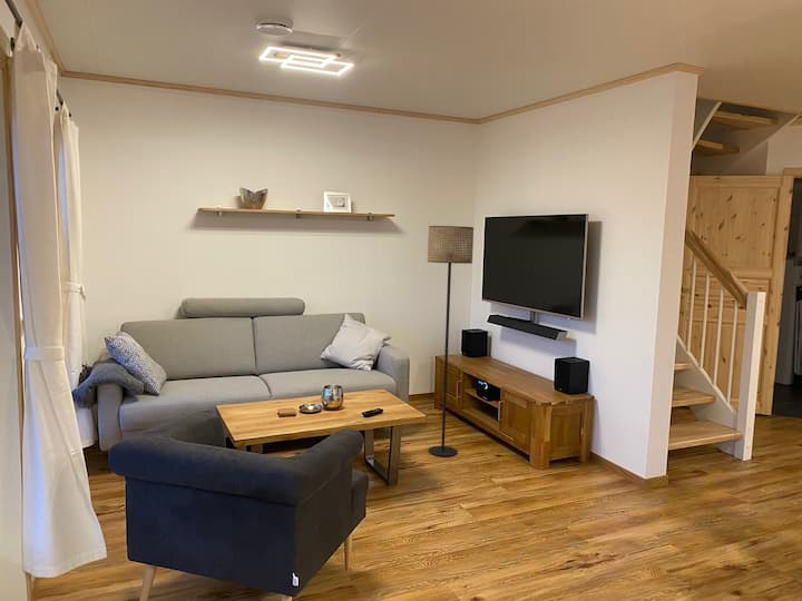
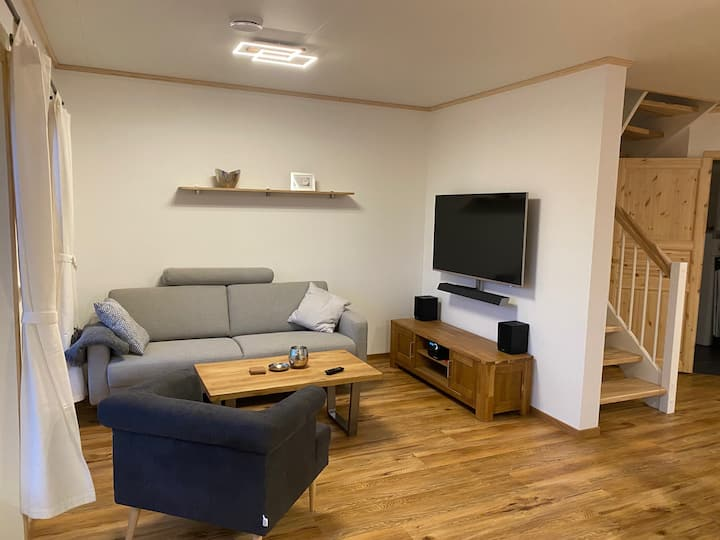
- floor lamp [427,225,475,457]
